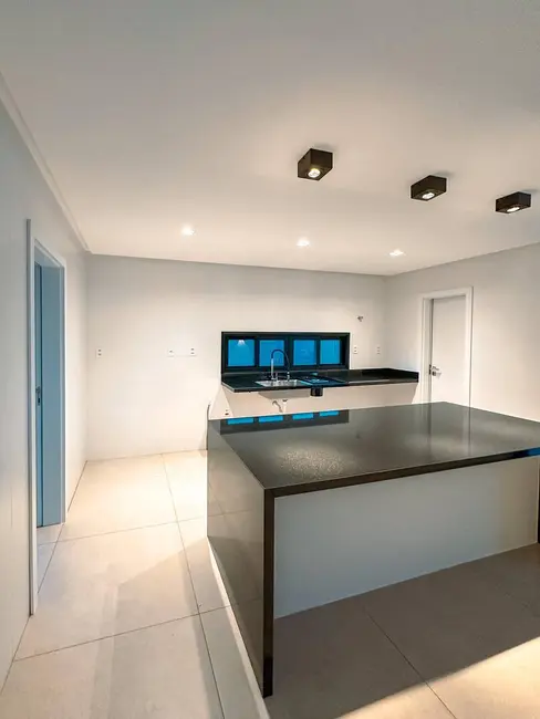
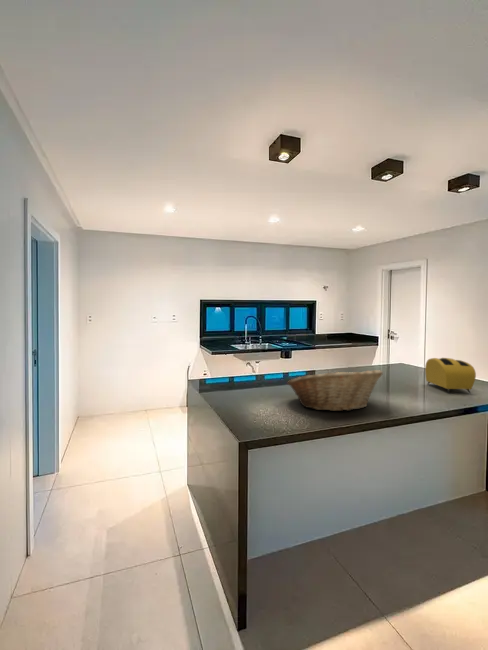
+ toaster [424,357,477,394]
+ fruit basket [286,368,384,412]
